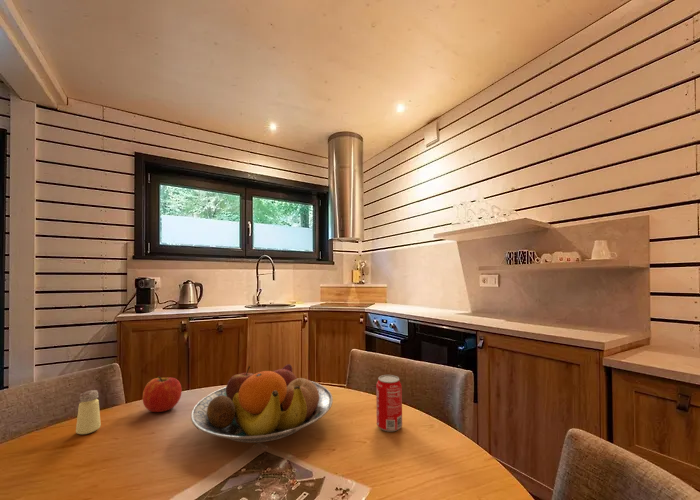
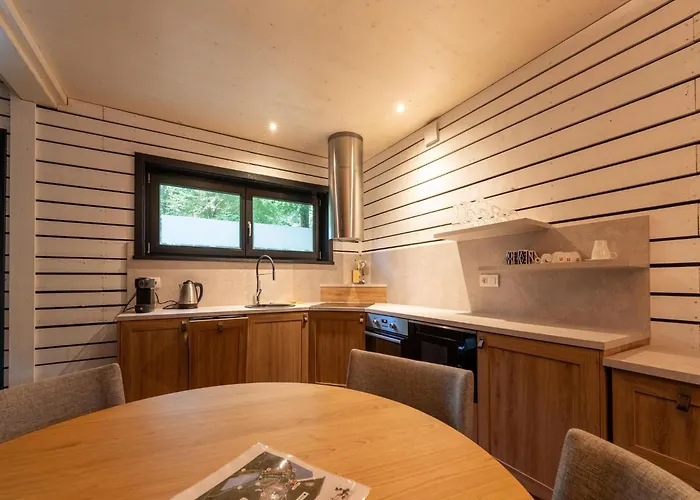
- saltshaker [75,389,102,435]
- apple [142,375,183,413]
- beverage can [375,374,403,433]
- fruit bowl [190,363,334,444]
